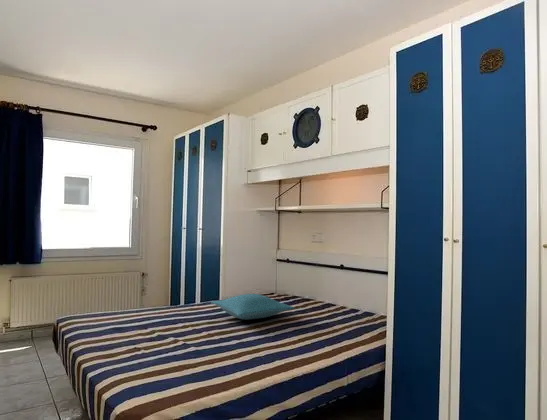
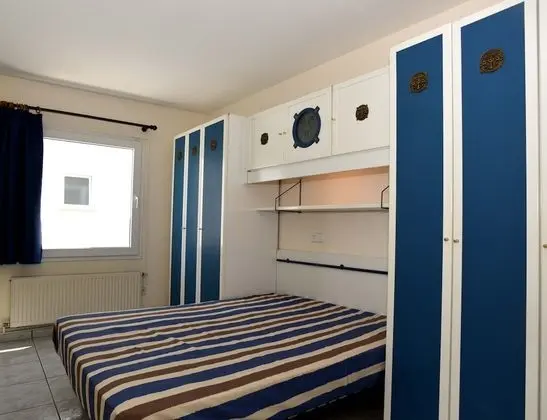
- pillow [210,293,295,321]
